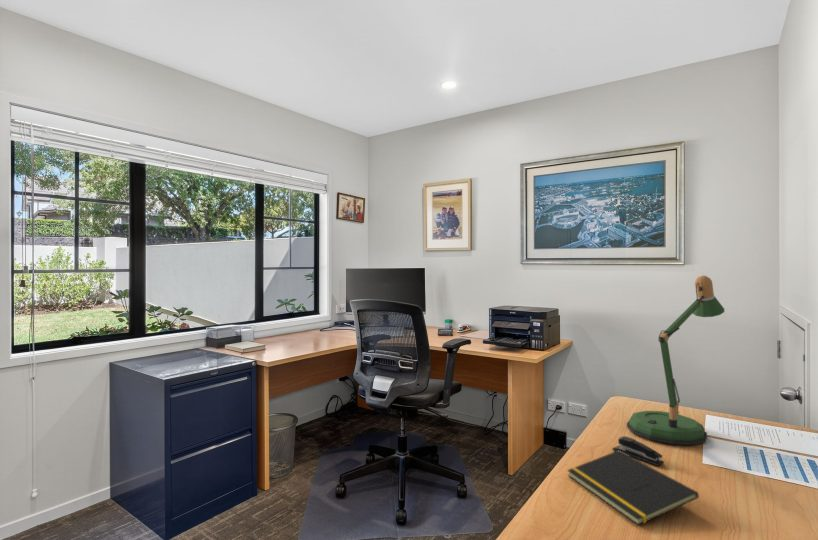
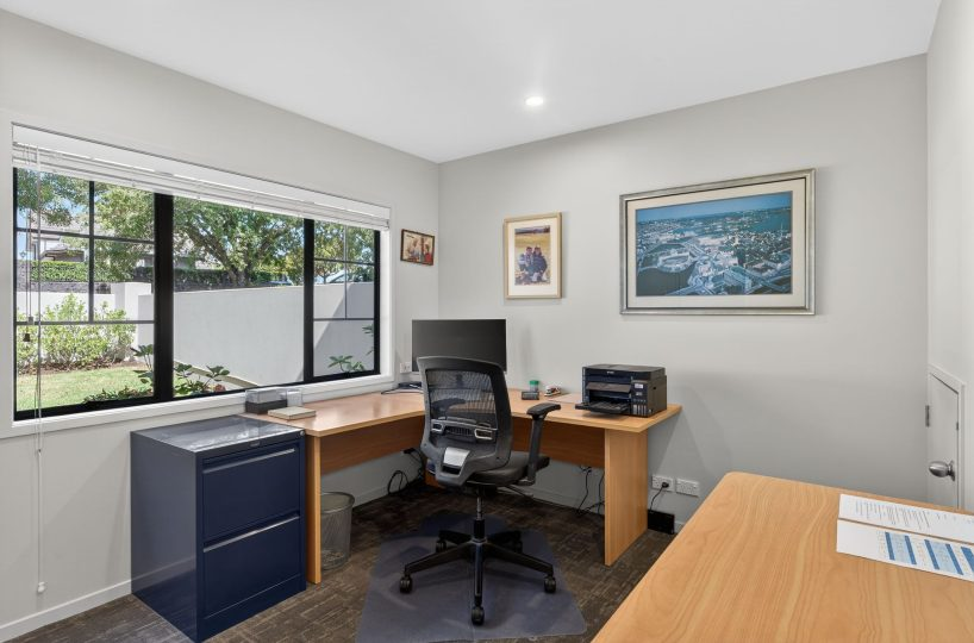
- desk lamp [626,275,725,446]
- notepad [566,450,700,526]
- stapler [611,435,665,467]
